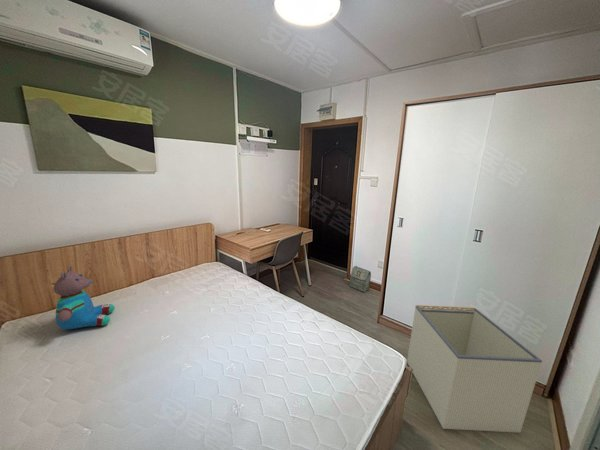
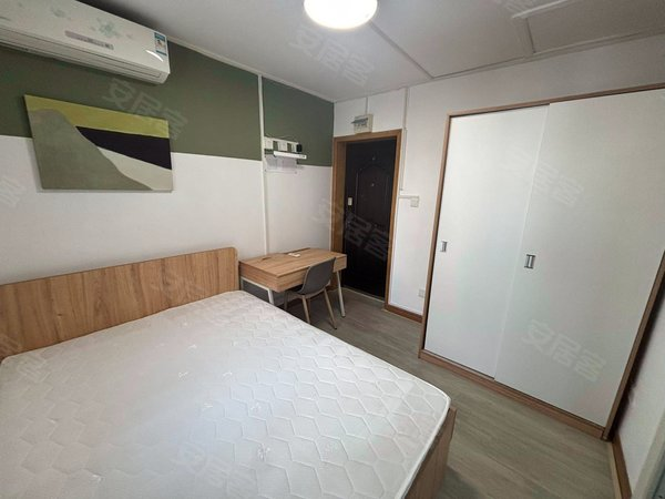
- storage bin [406,304,543,434]
- bag [349,265,372,293]
- teddy bear [52,264,116,330]
